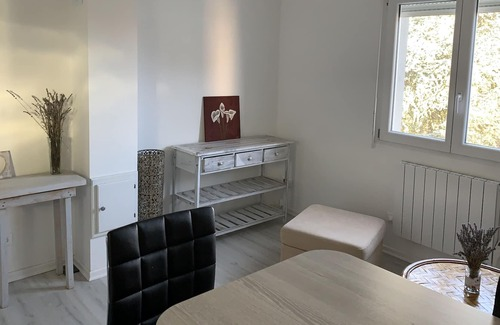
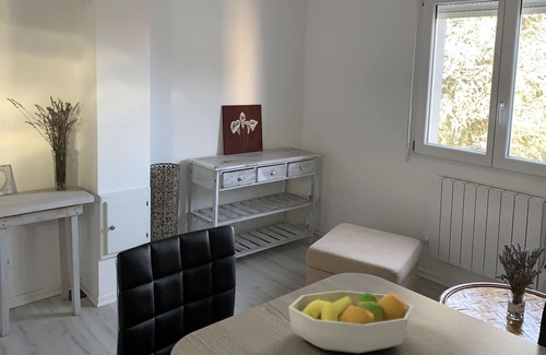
+ fruit bowl [287,289,414,354]
